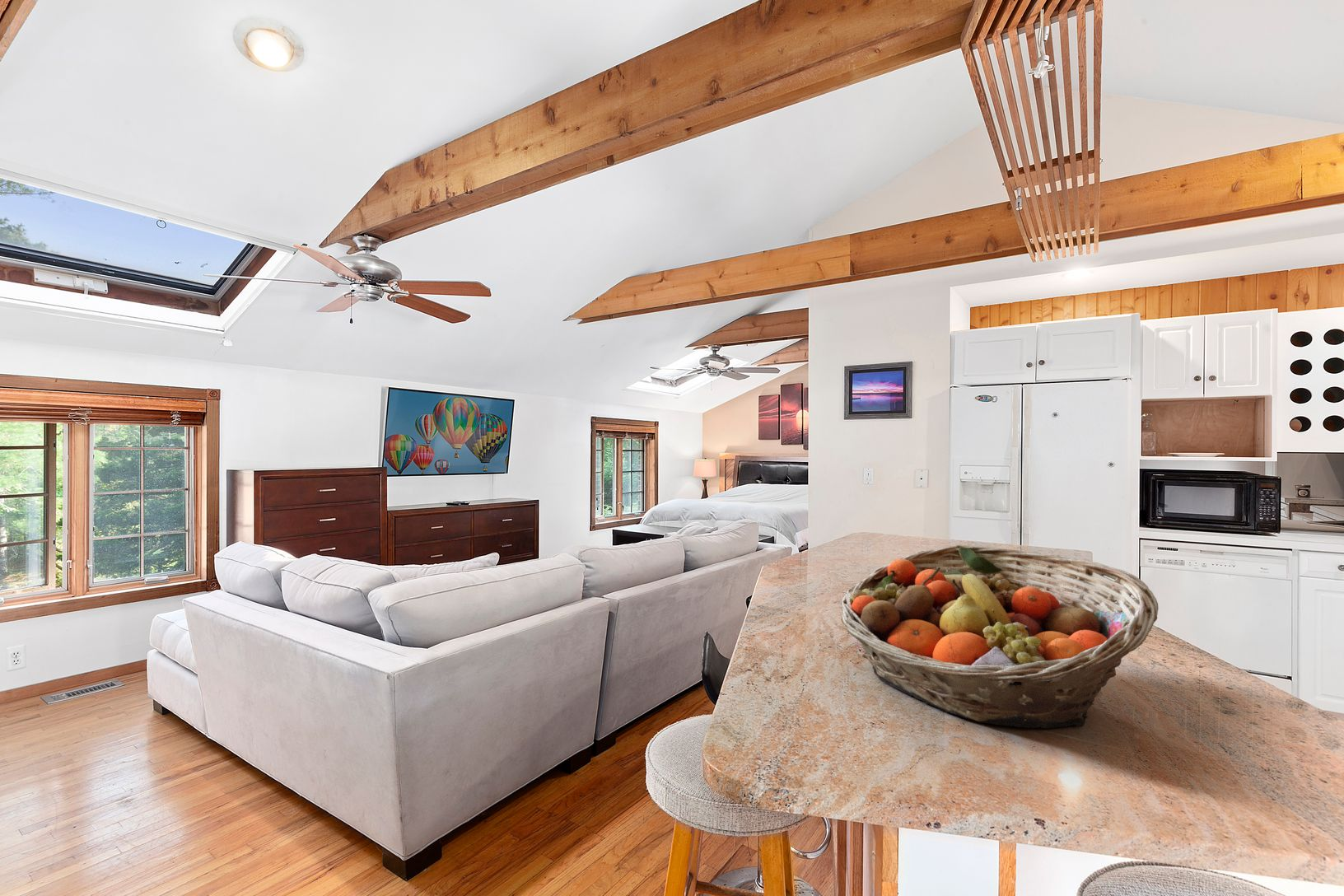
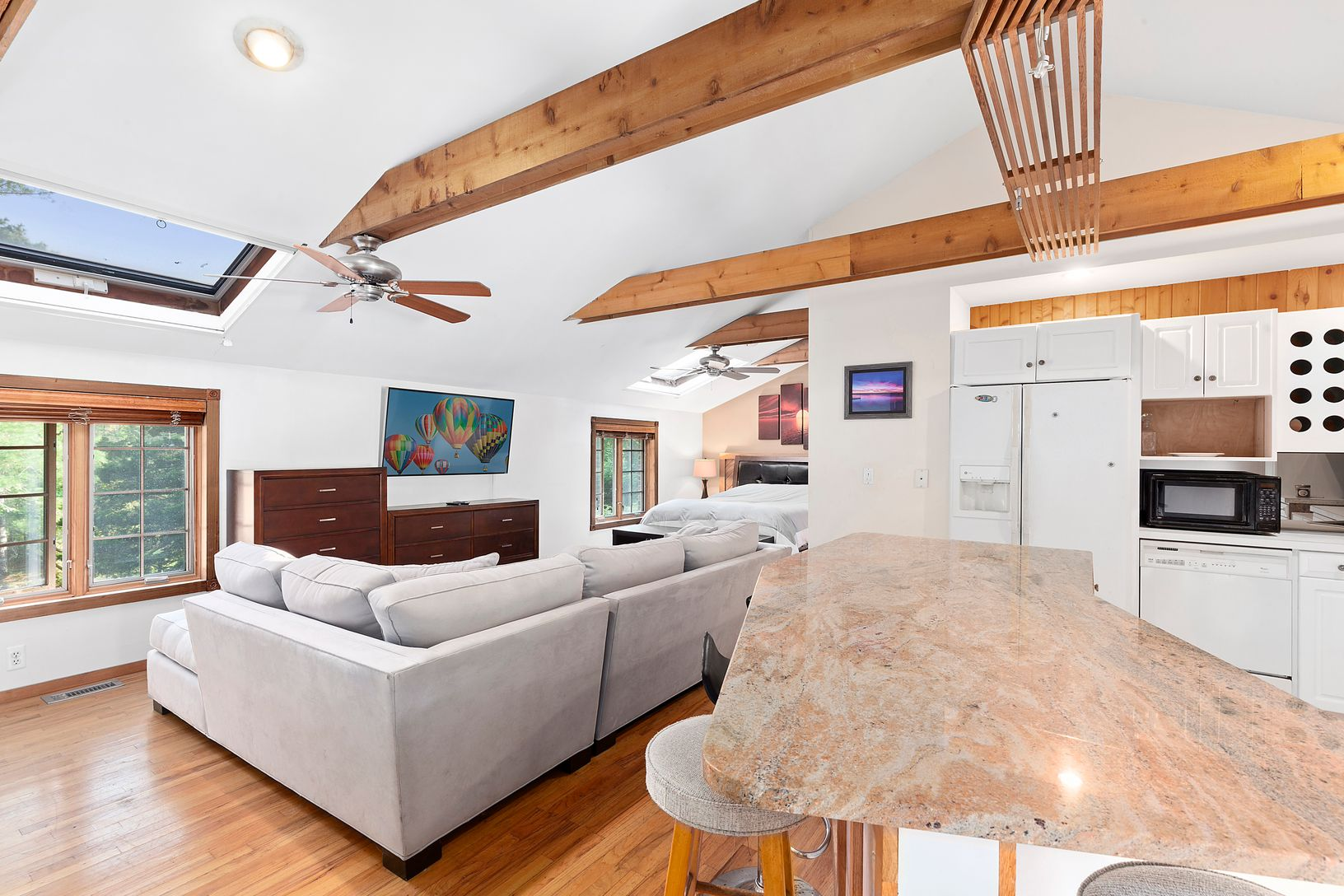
- fruit basket [840,544,1160,730]
